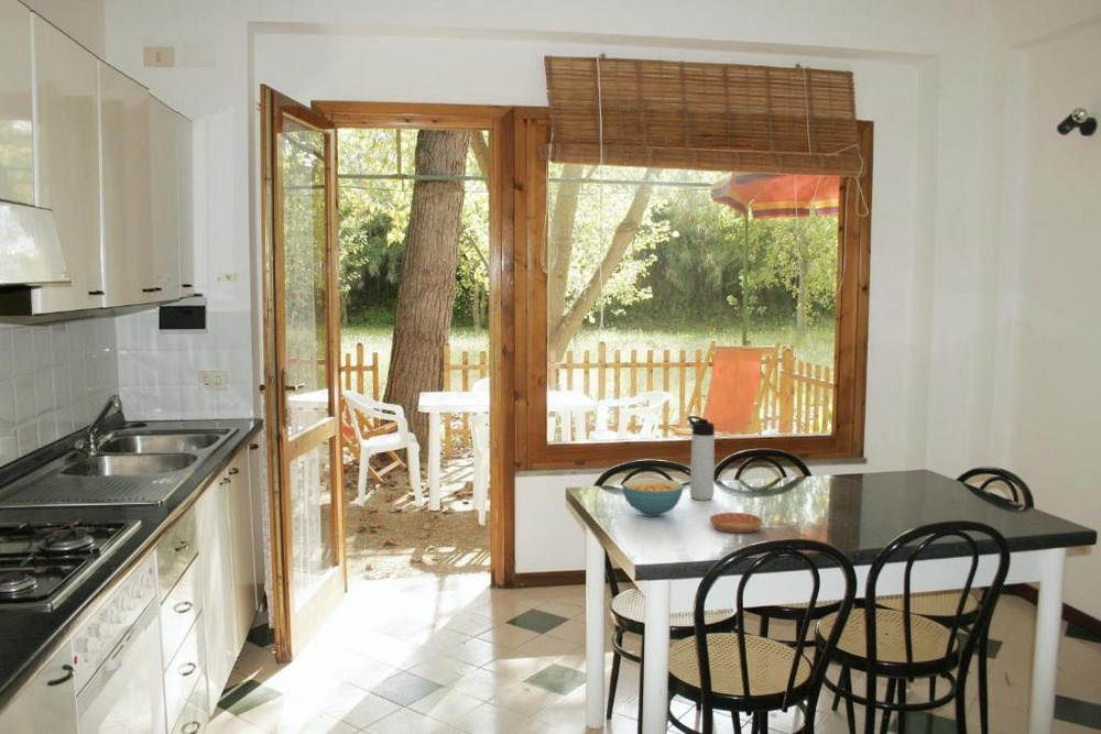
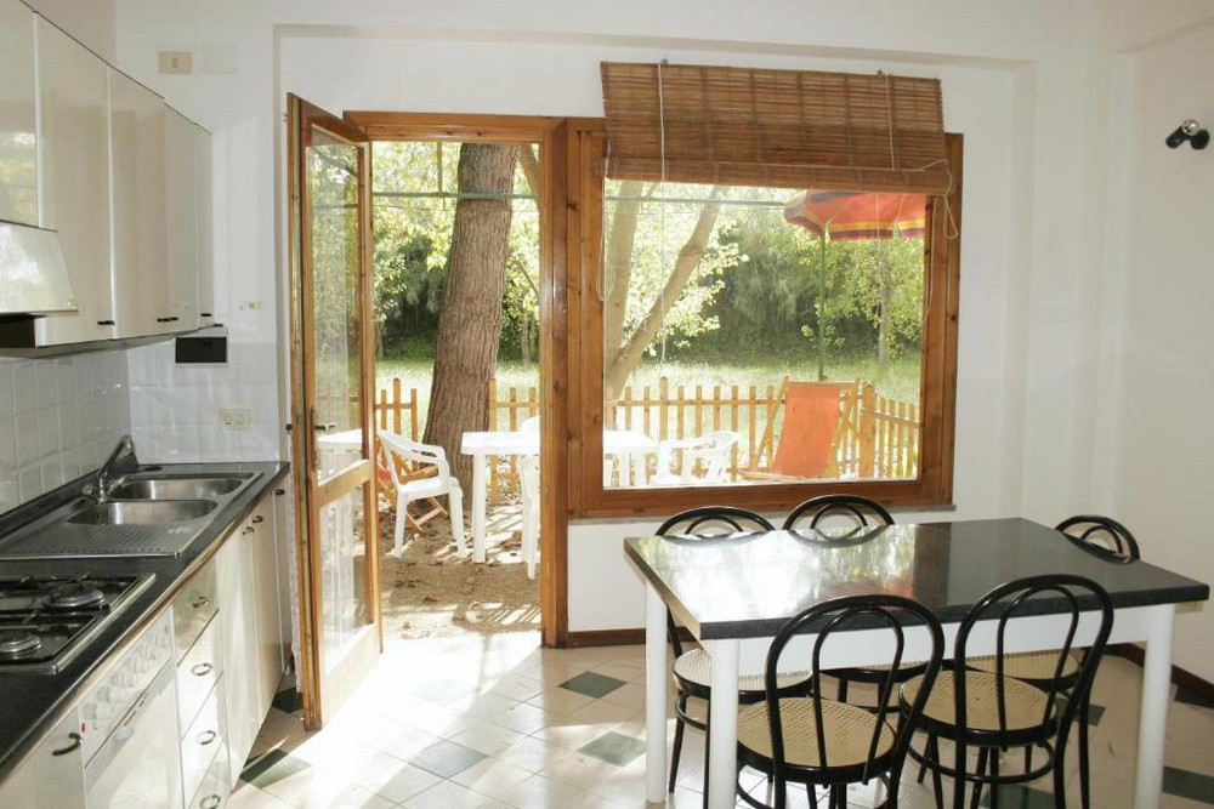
- thermos bottle [687,415,716,502]
- saucer [709,512,764,534]
- cereal bowl [621,478,685,517]
